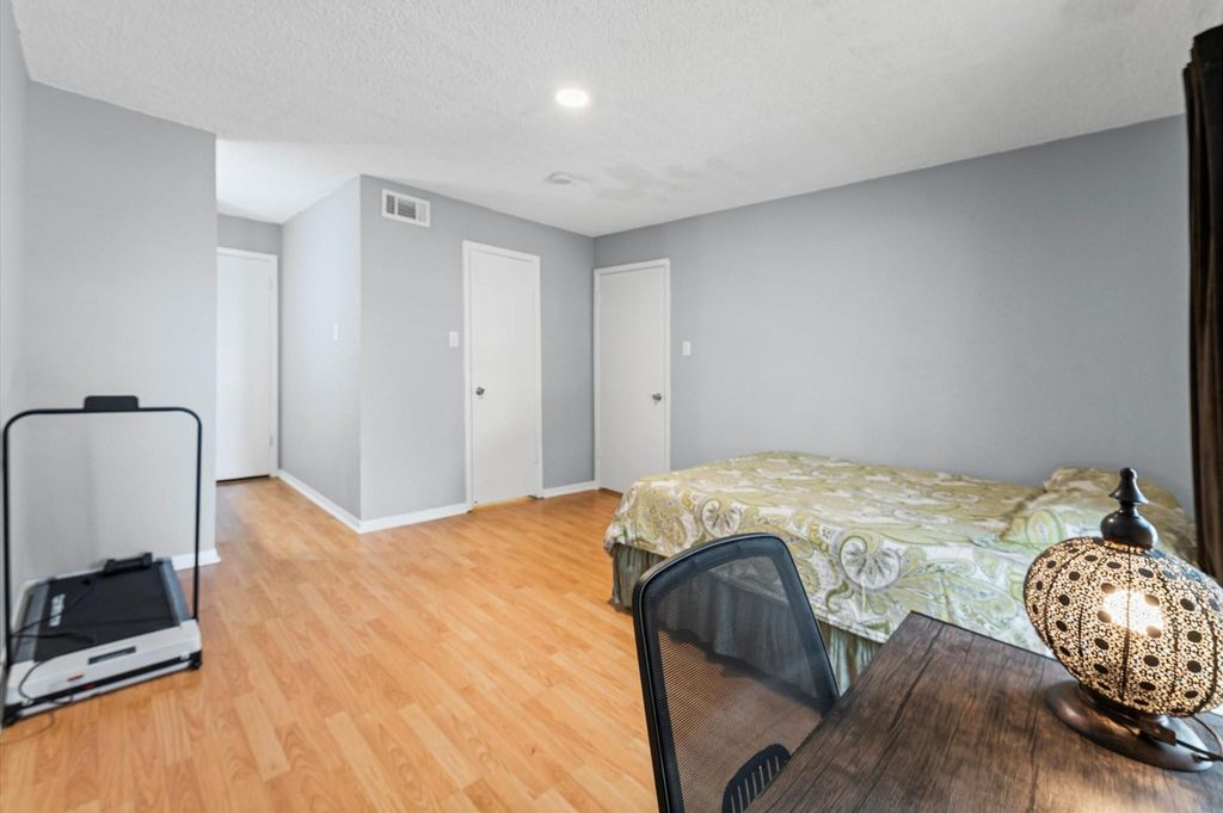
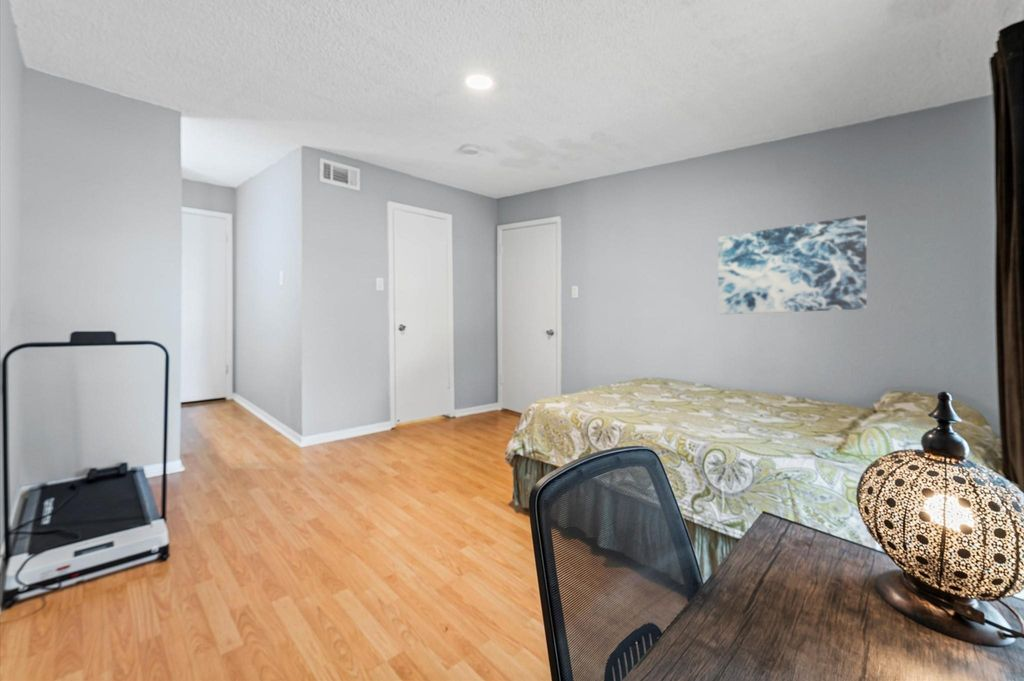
+ wall art [717,214,868,315]
